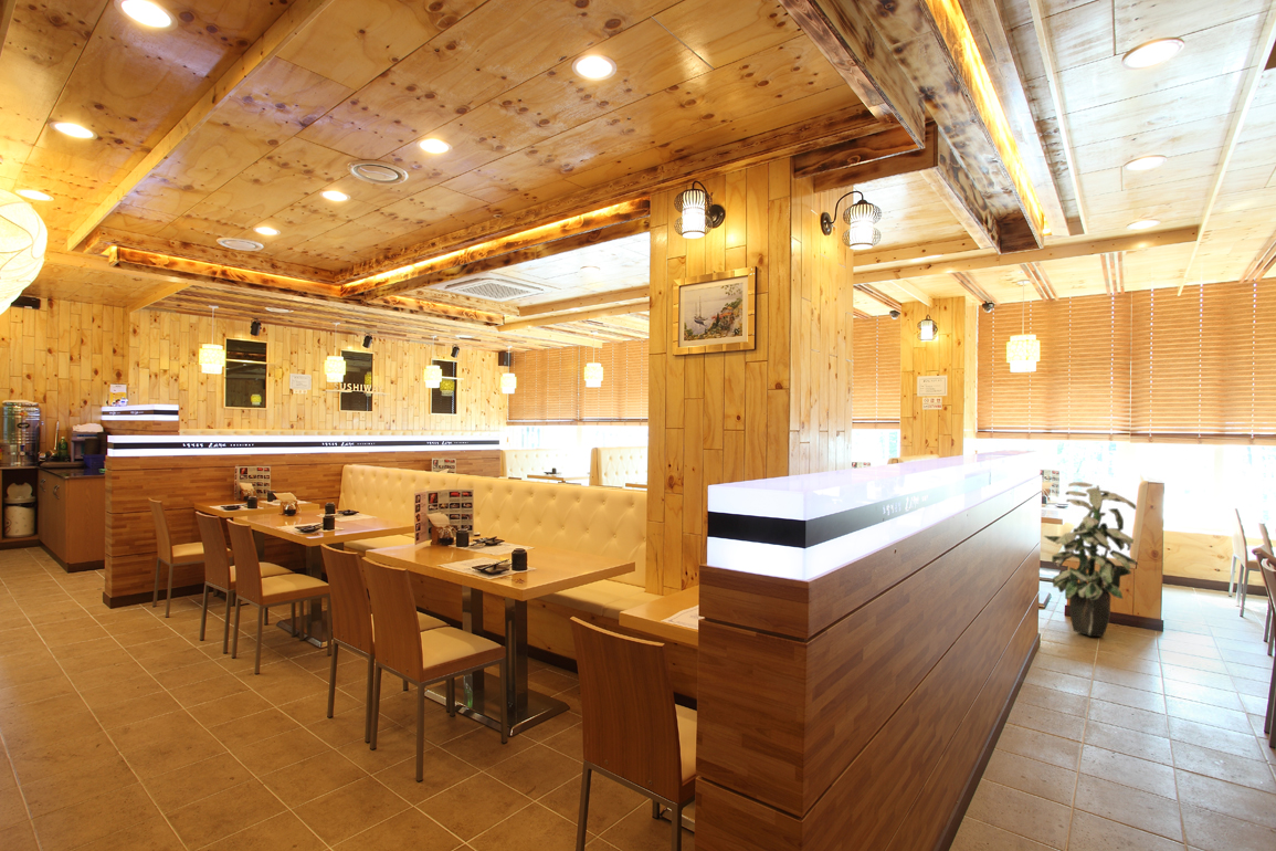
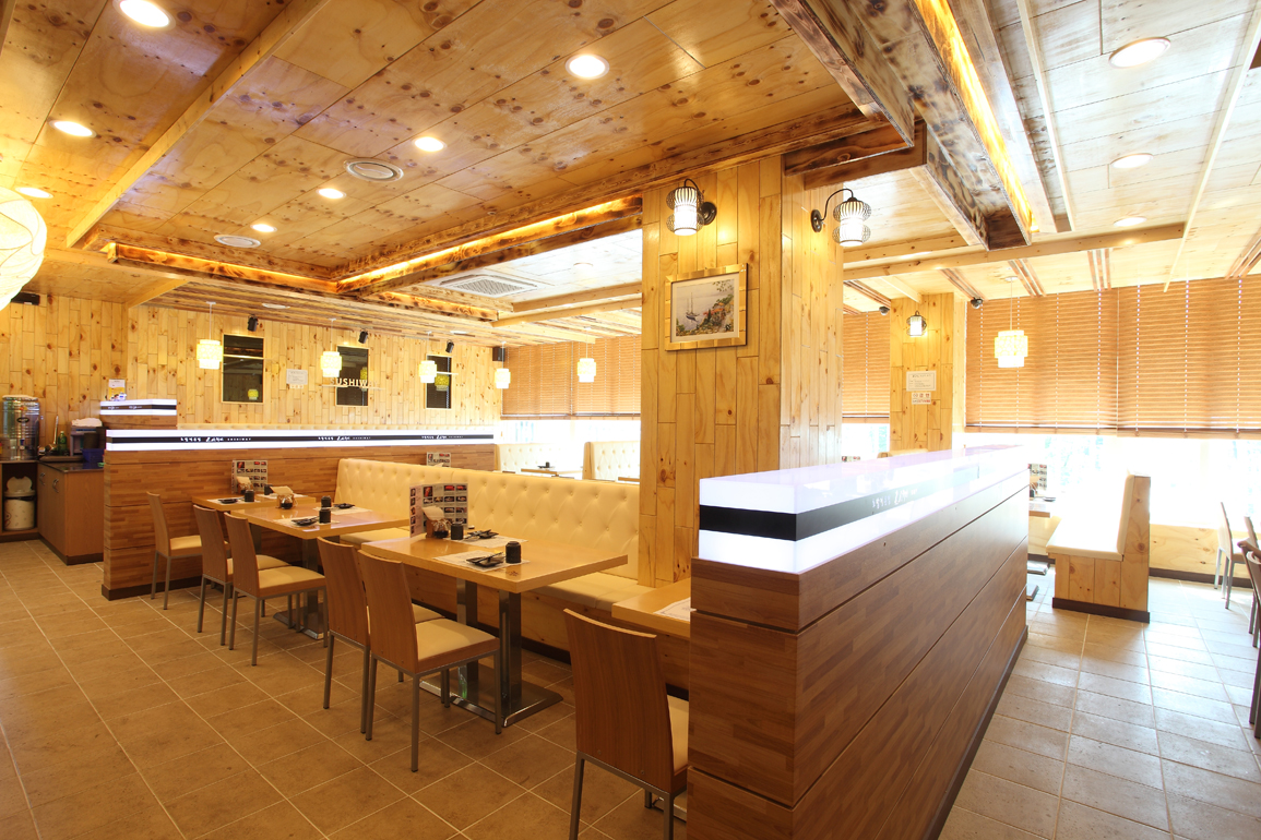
- indoor plant [1042,481,1138,638]
